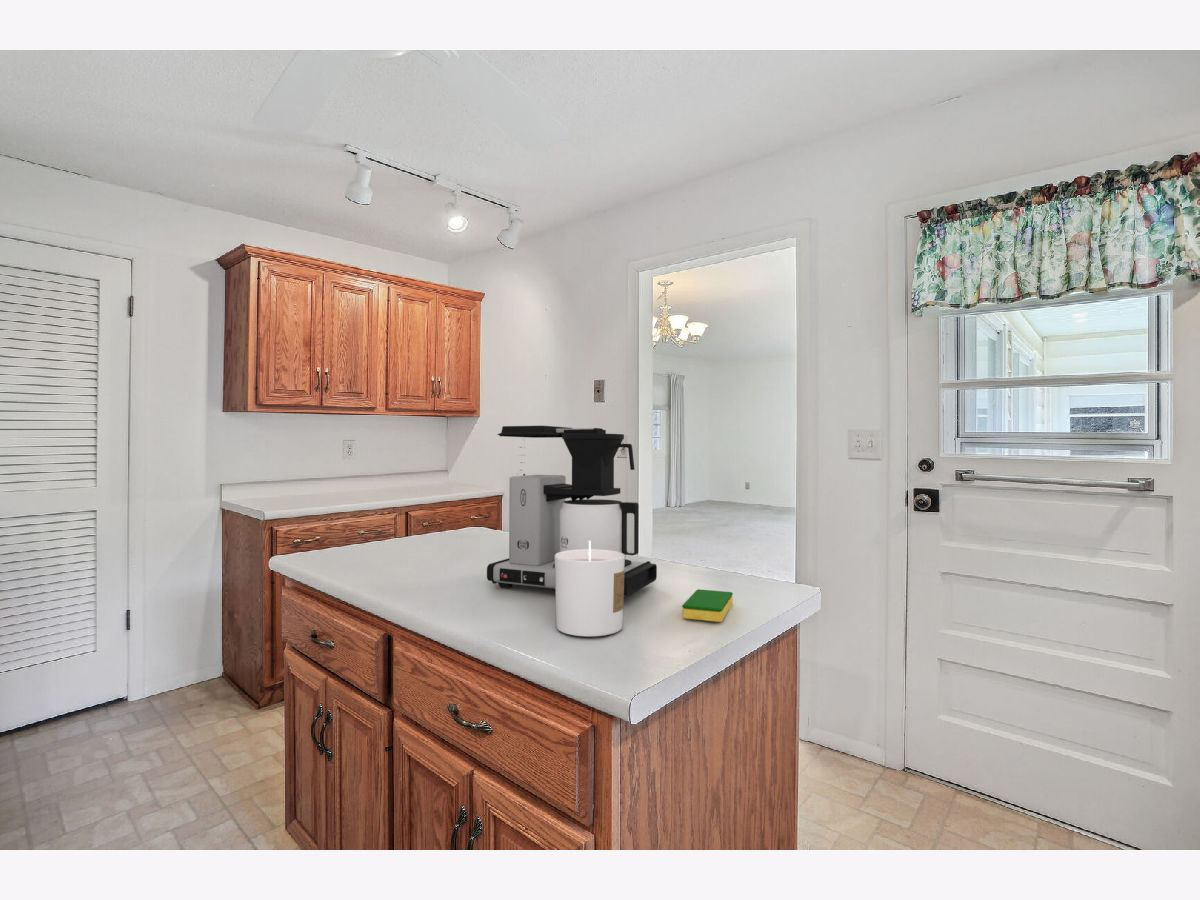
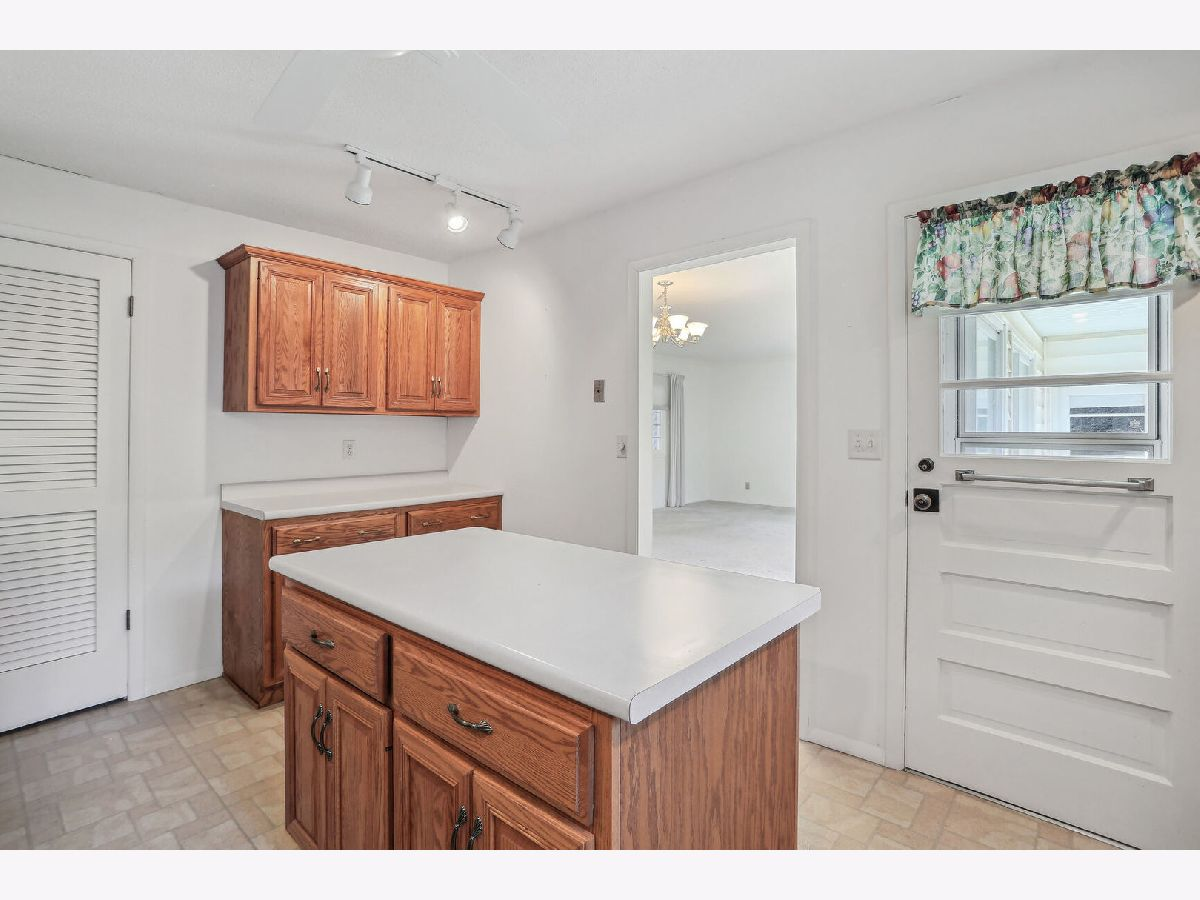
- candle [554,540,626,638]
- dish sponge [681,588,734,623]
- coffee maker [486,425,658,597]
